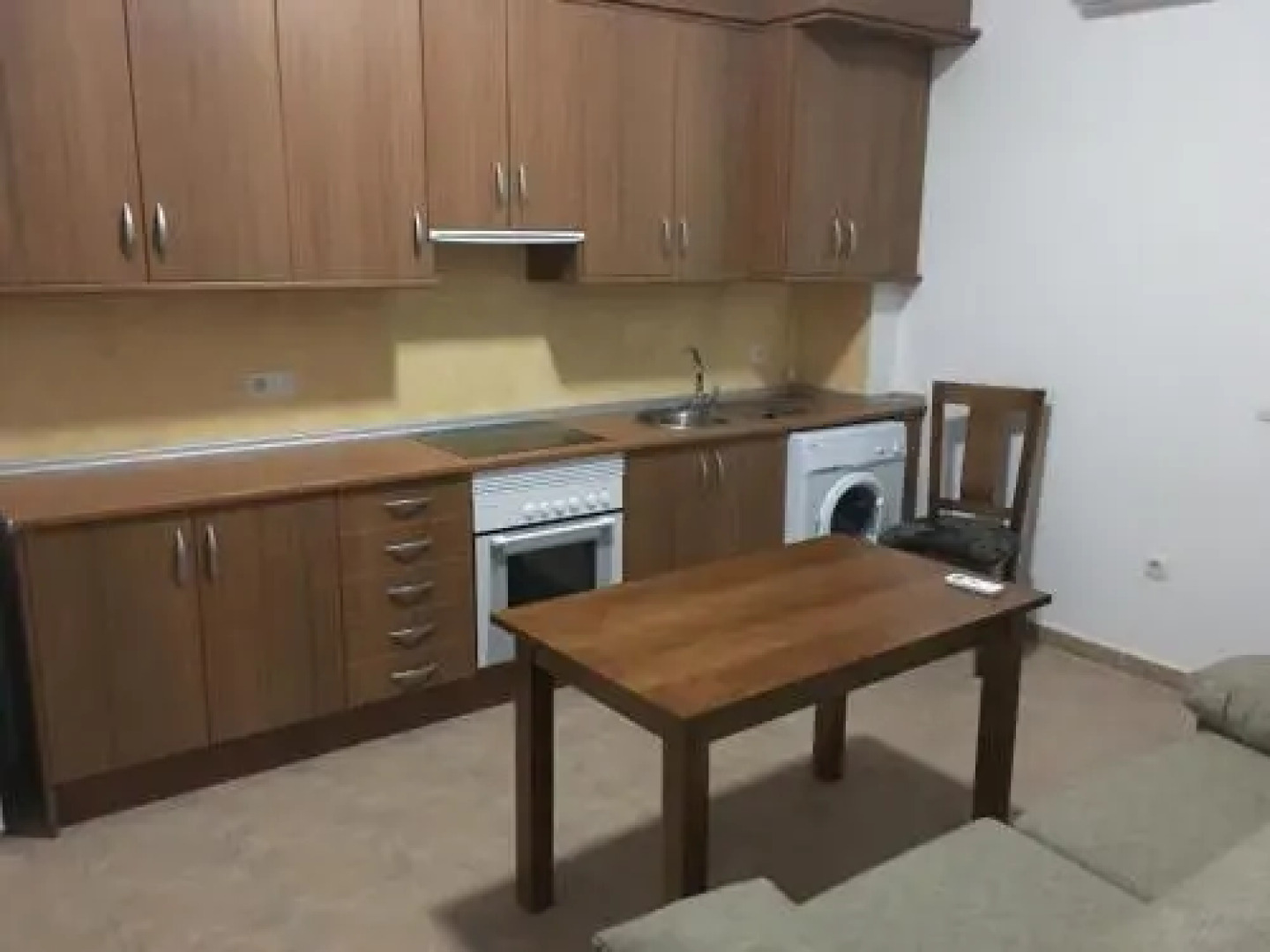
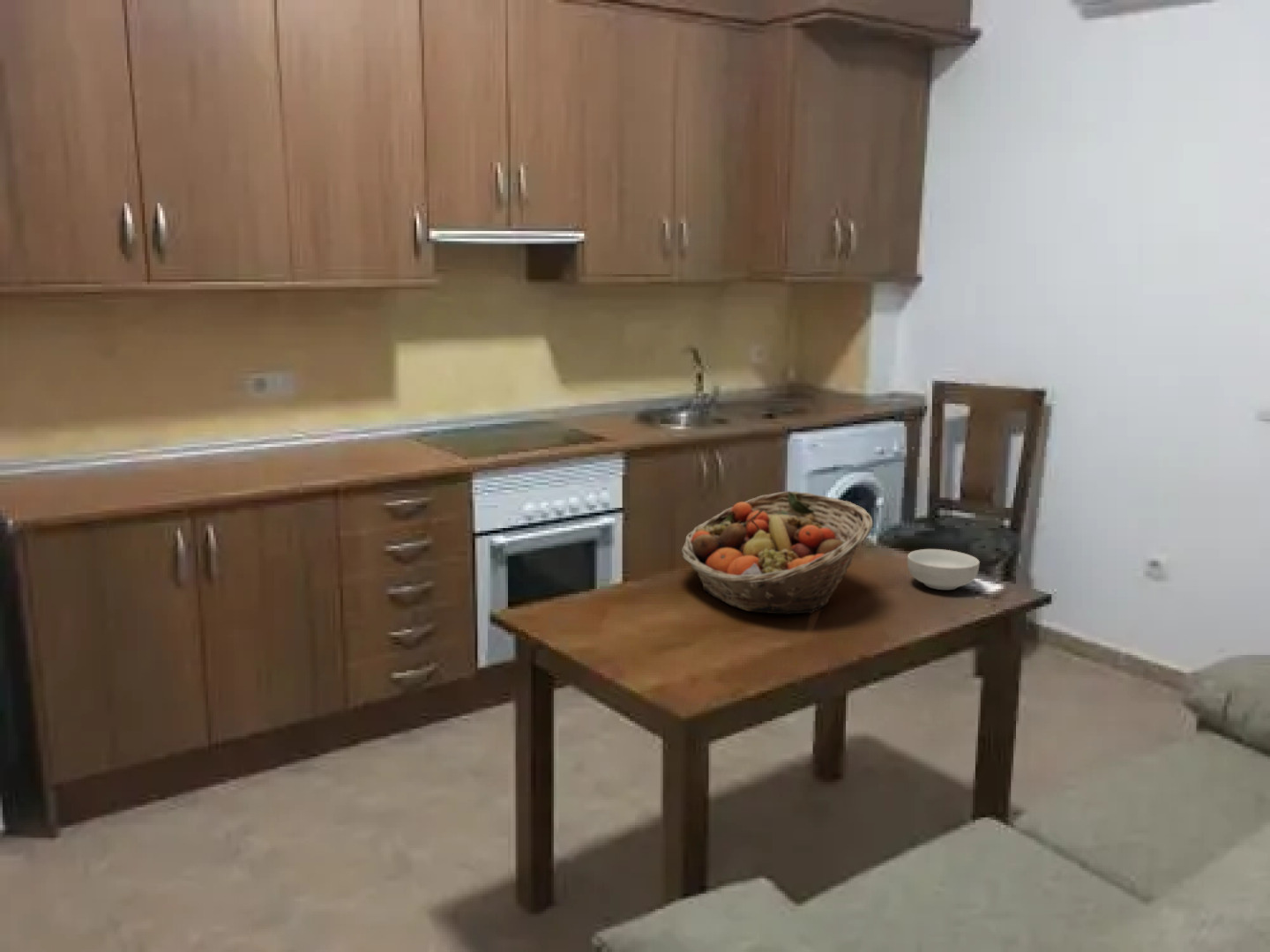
+ cereal bowl [907,548,981,591]
+ fruit basket [681,490,873,615]
